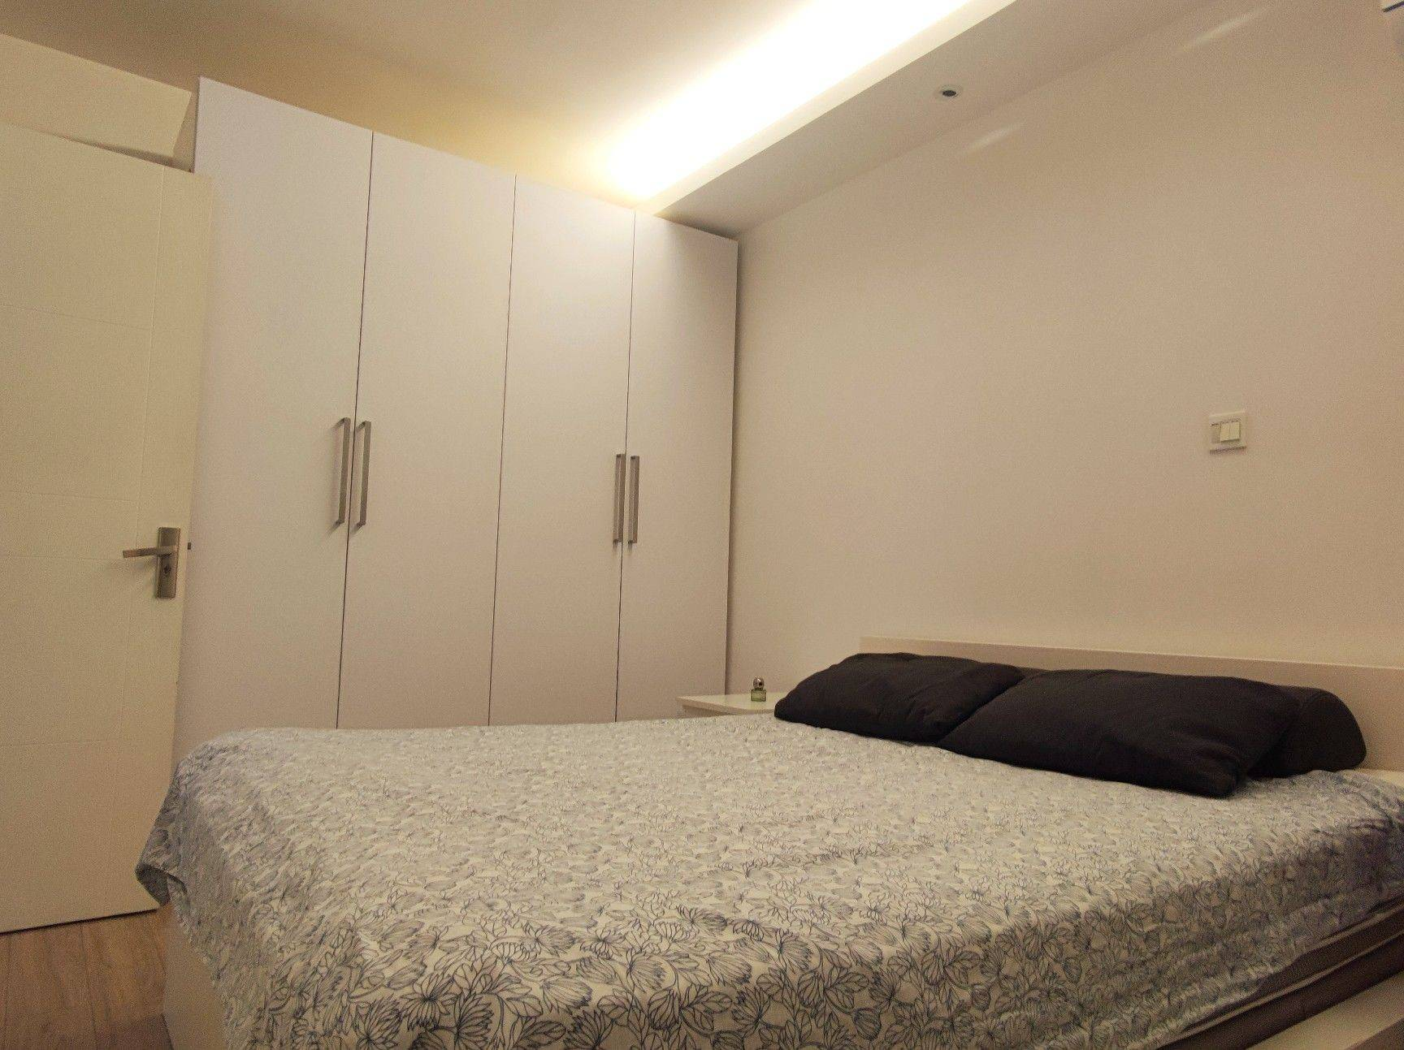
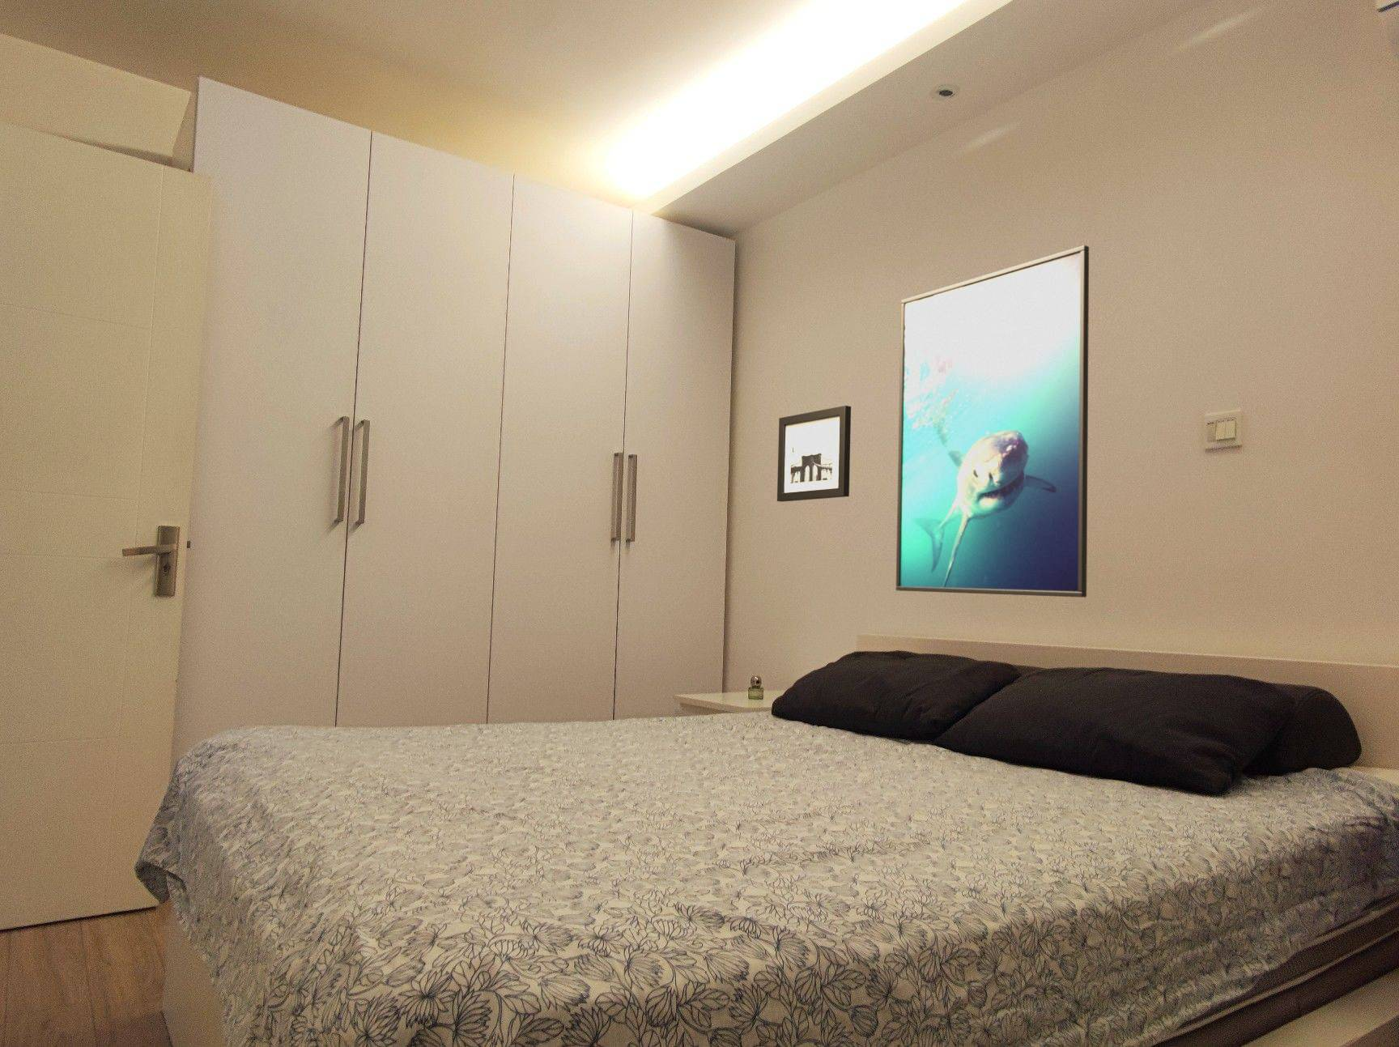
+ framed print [895,244,1090,598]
+ wall art [776,405,851,503]
